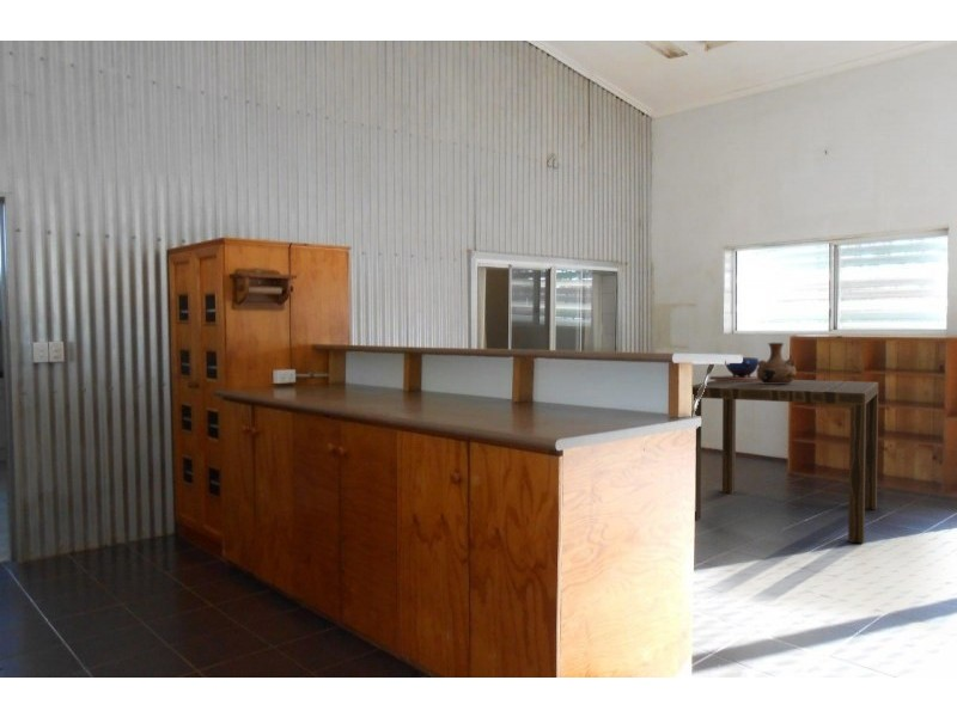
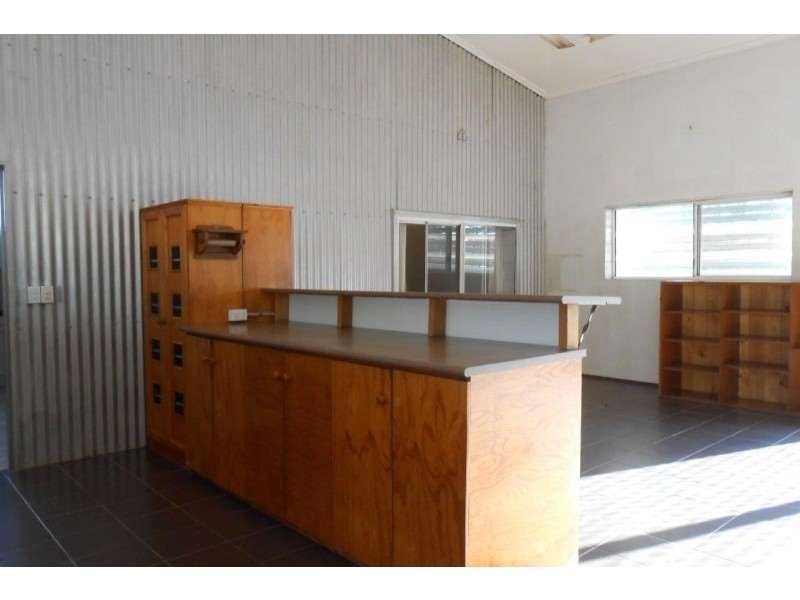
- vase [756,342,798,384]
- dining table [691,379,879,545]
- decorative bowl [708,356,761,381]
